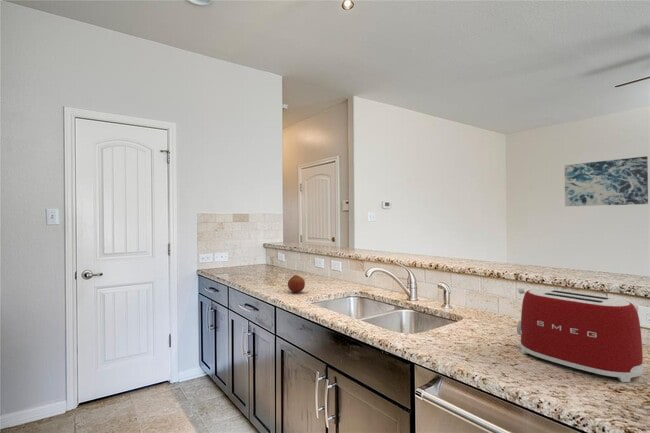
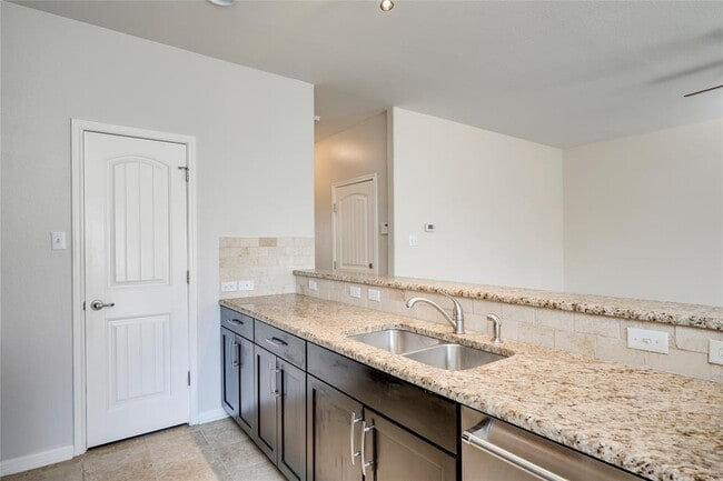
- wall art [564,155,649,207]
- toaster [516,287,644,383]
- fruit [287,274,306,293]
